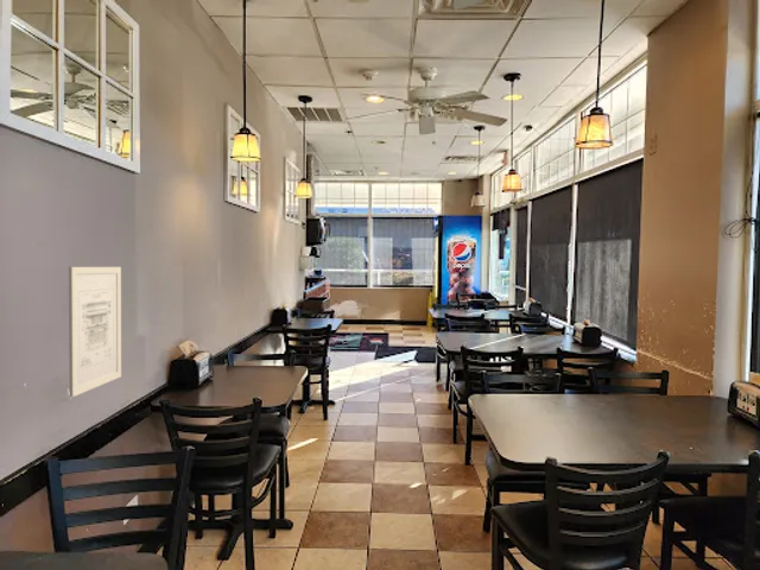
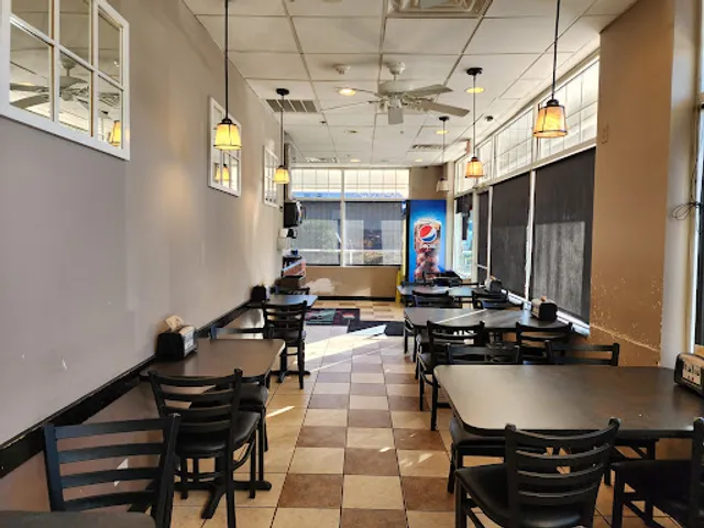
- wall art [68,266,122,398]
